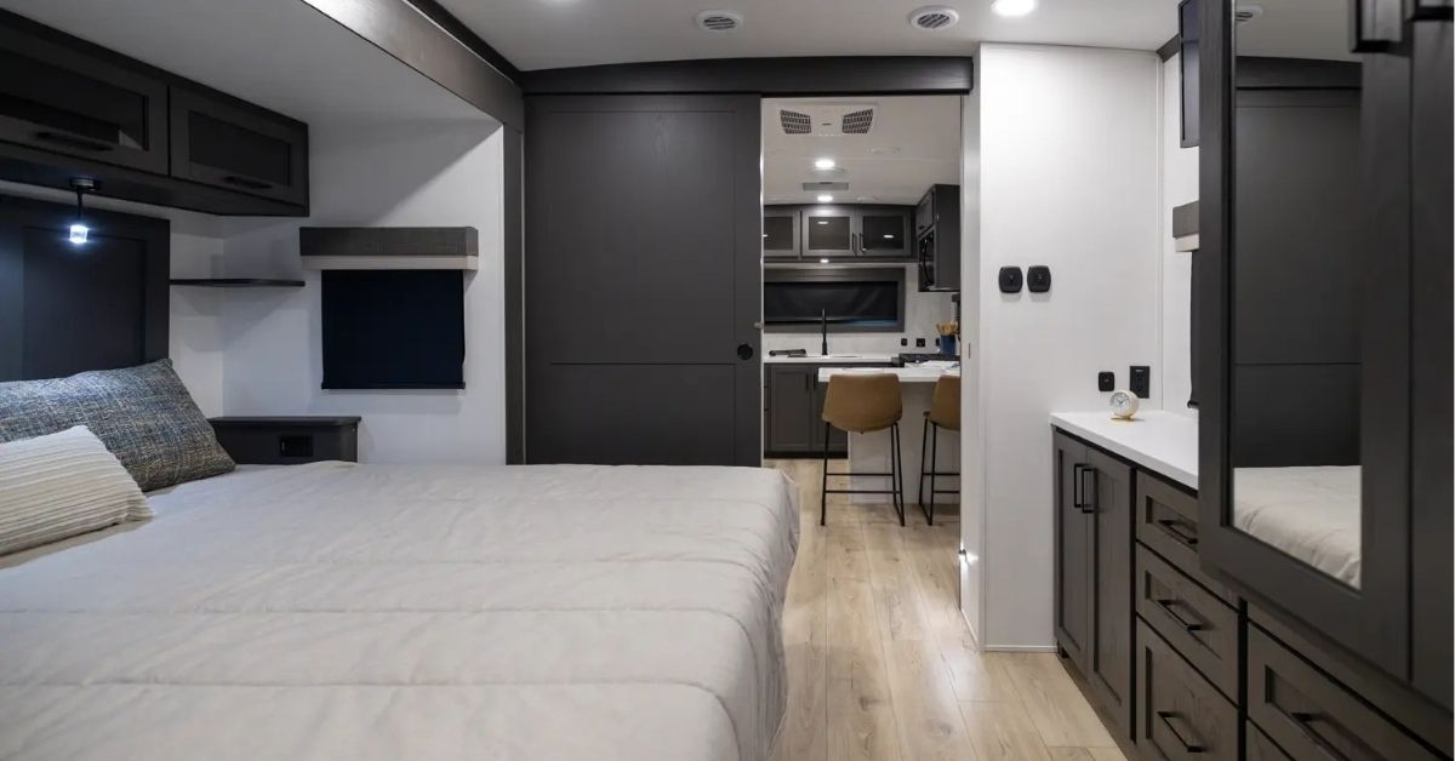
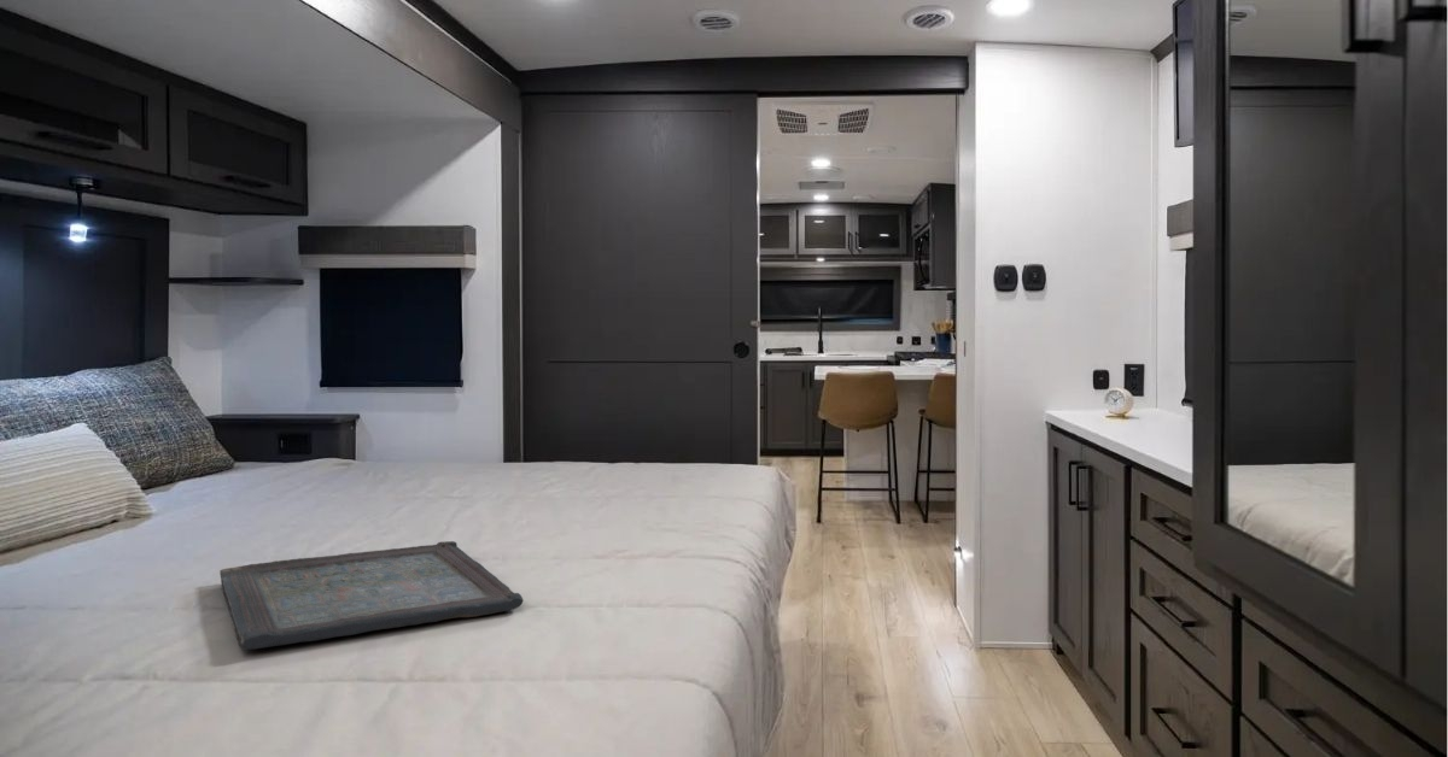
+ serving tray [218,540,525,651]
